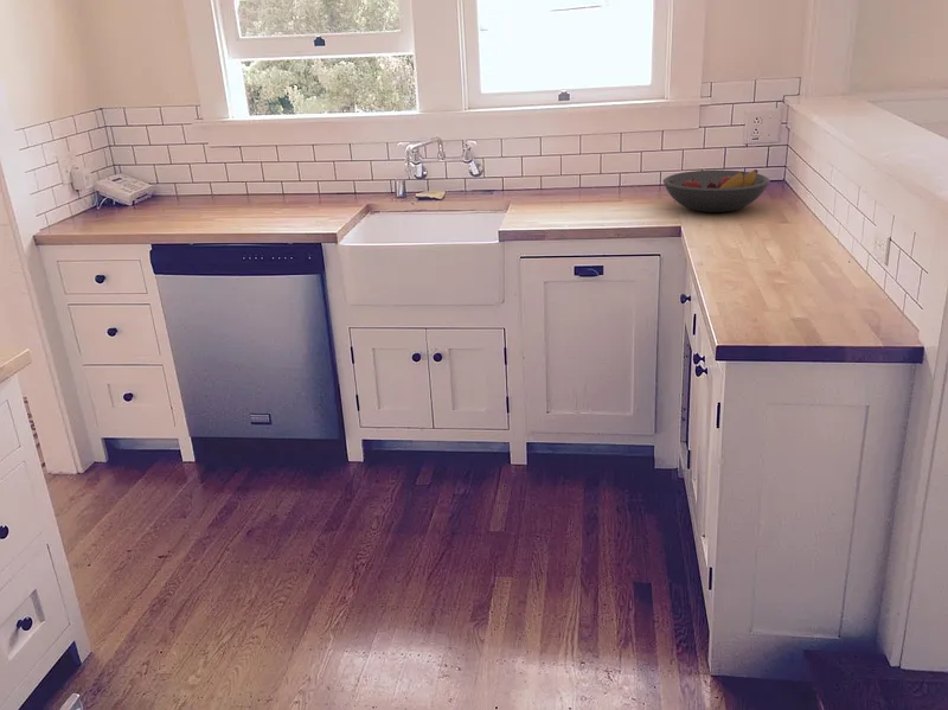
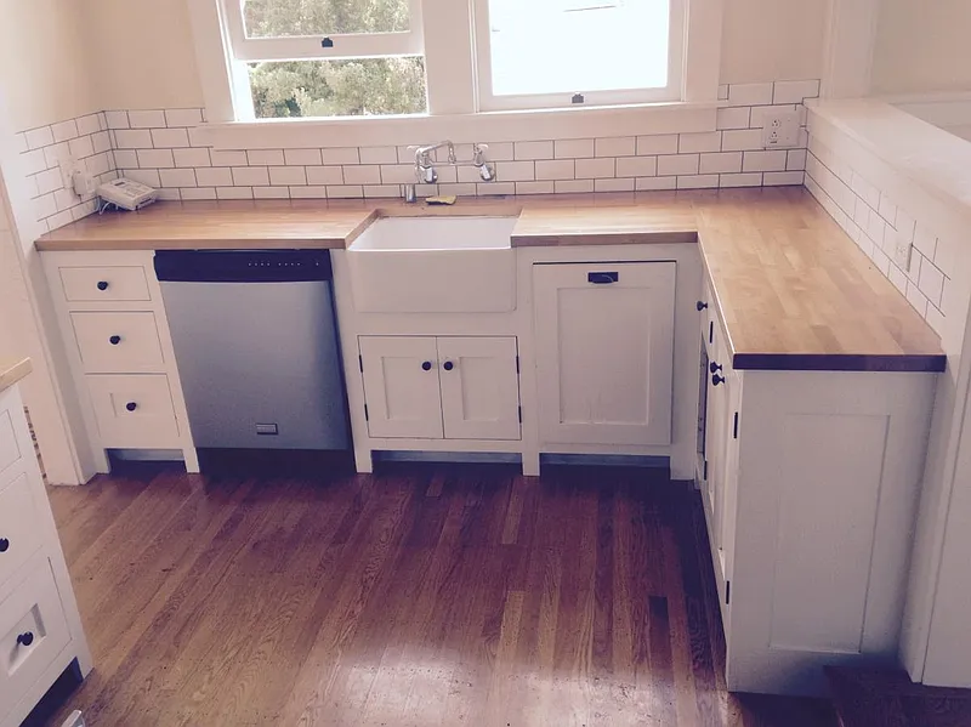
- fruit bowl [662,168,771,213]
